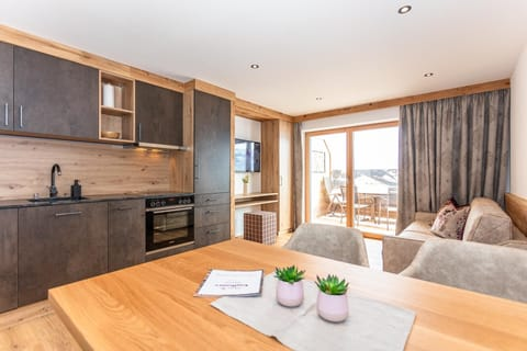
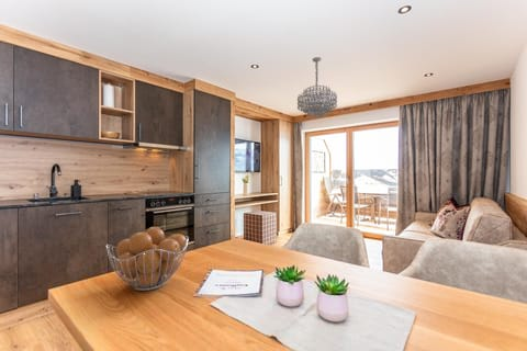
+ fruit basket [105,226,190,292]
+ chandelier [296,56,338,118]
